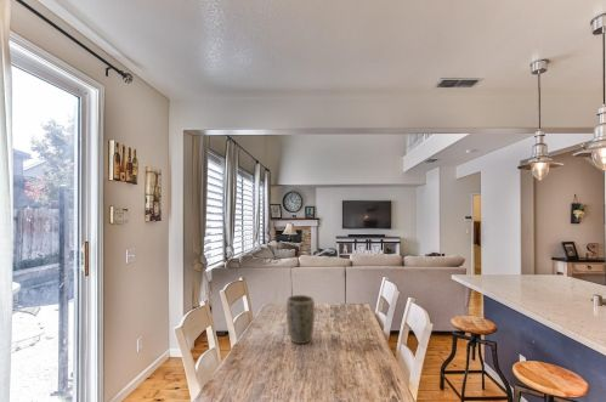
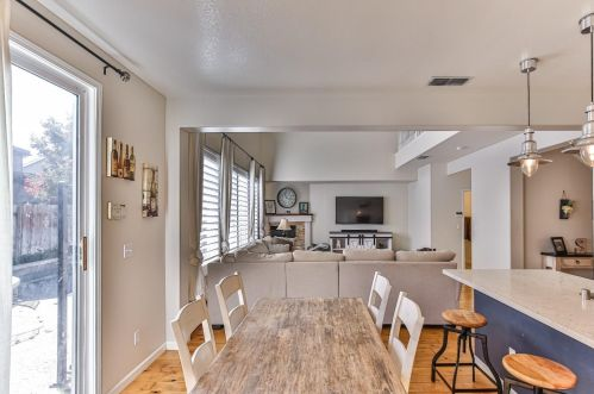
- plant pot [285,294,316,345]
